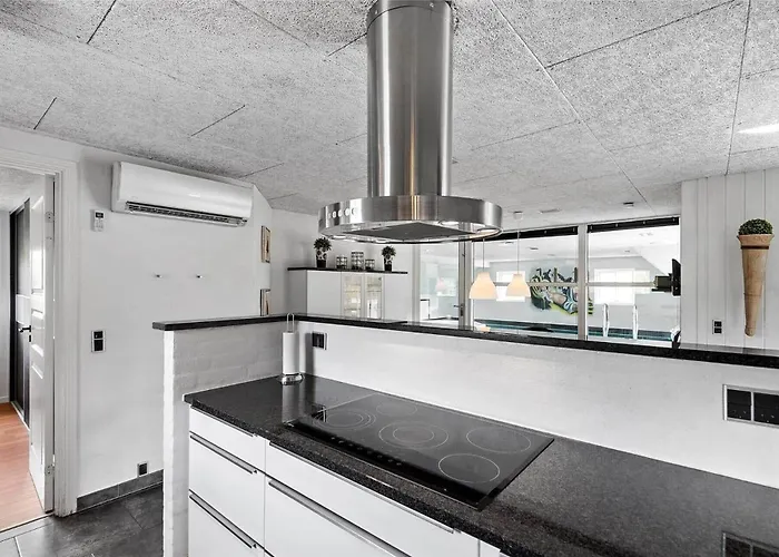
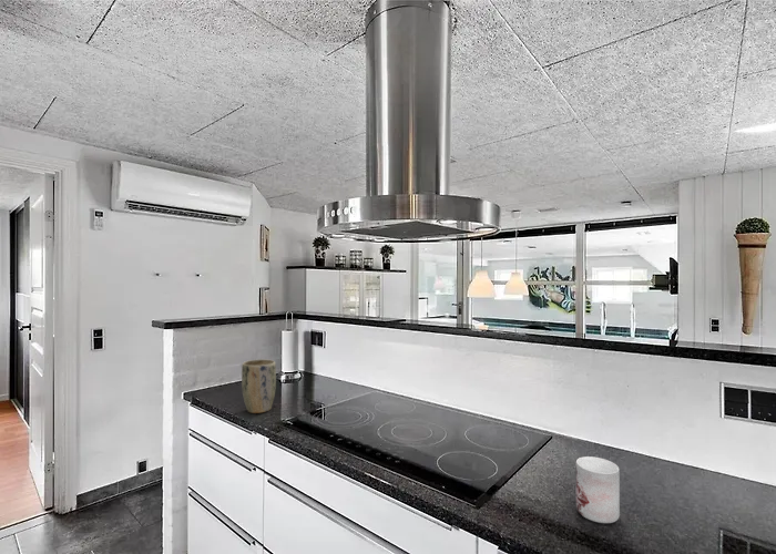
+ mug [575,455,621,524]
+ plant pot [241,358,277,414]
